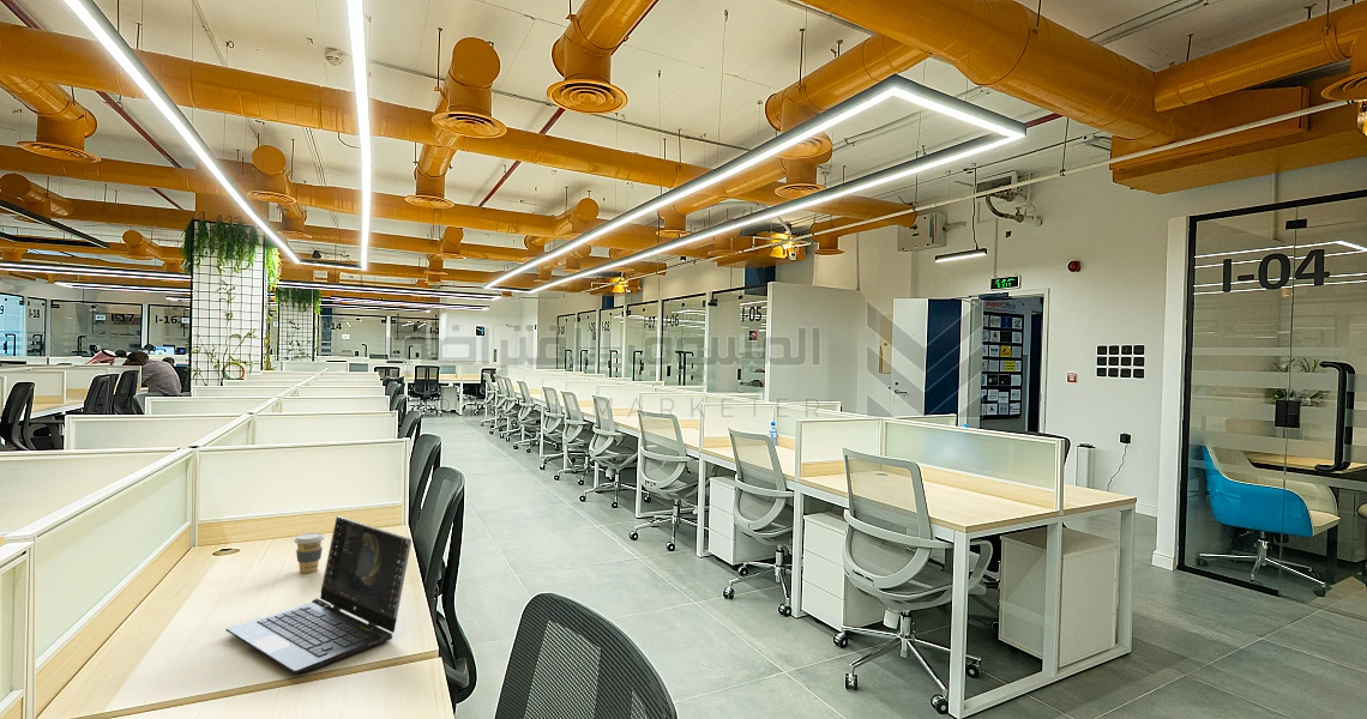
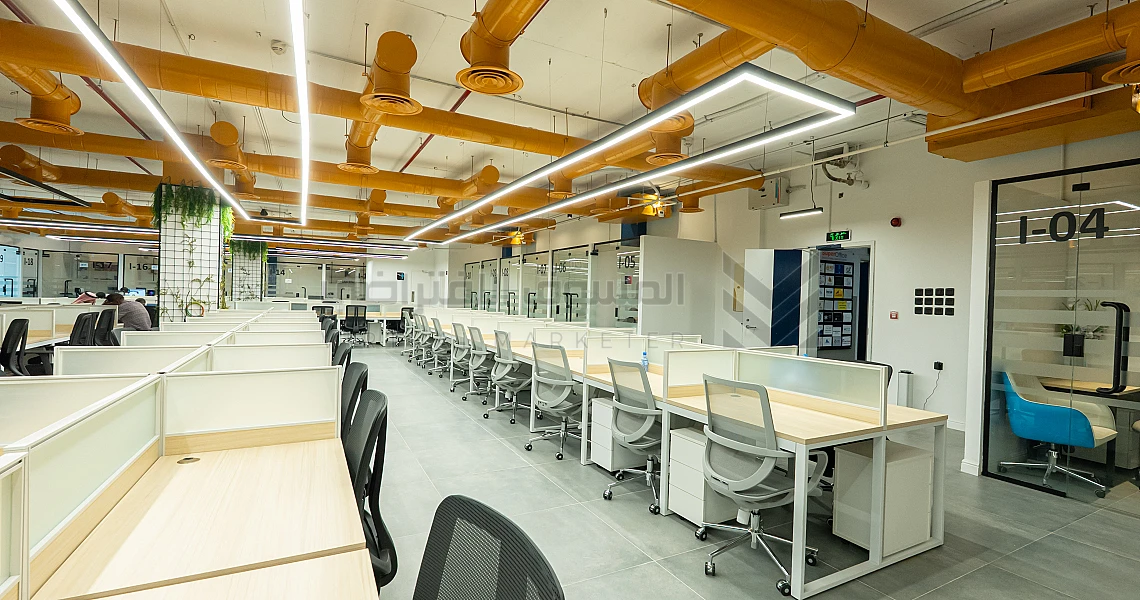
- laptop computer [224,515,412,675]
- coffee cup [293,532,325,574]
